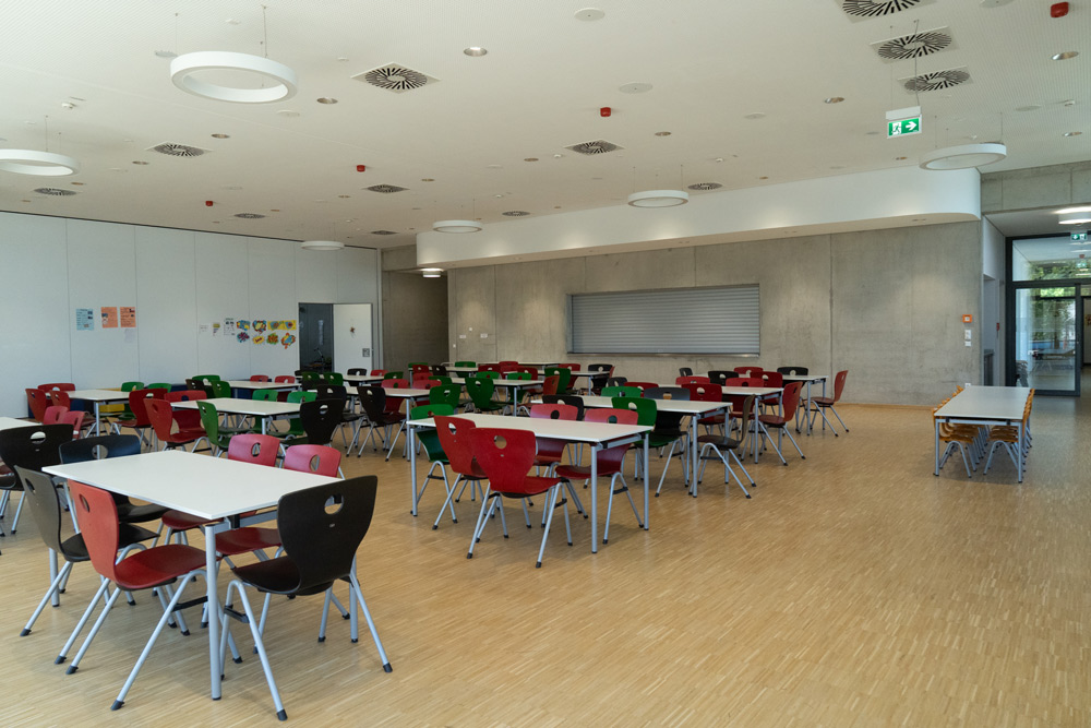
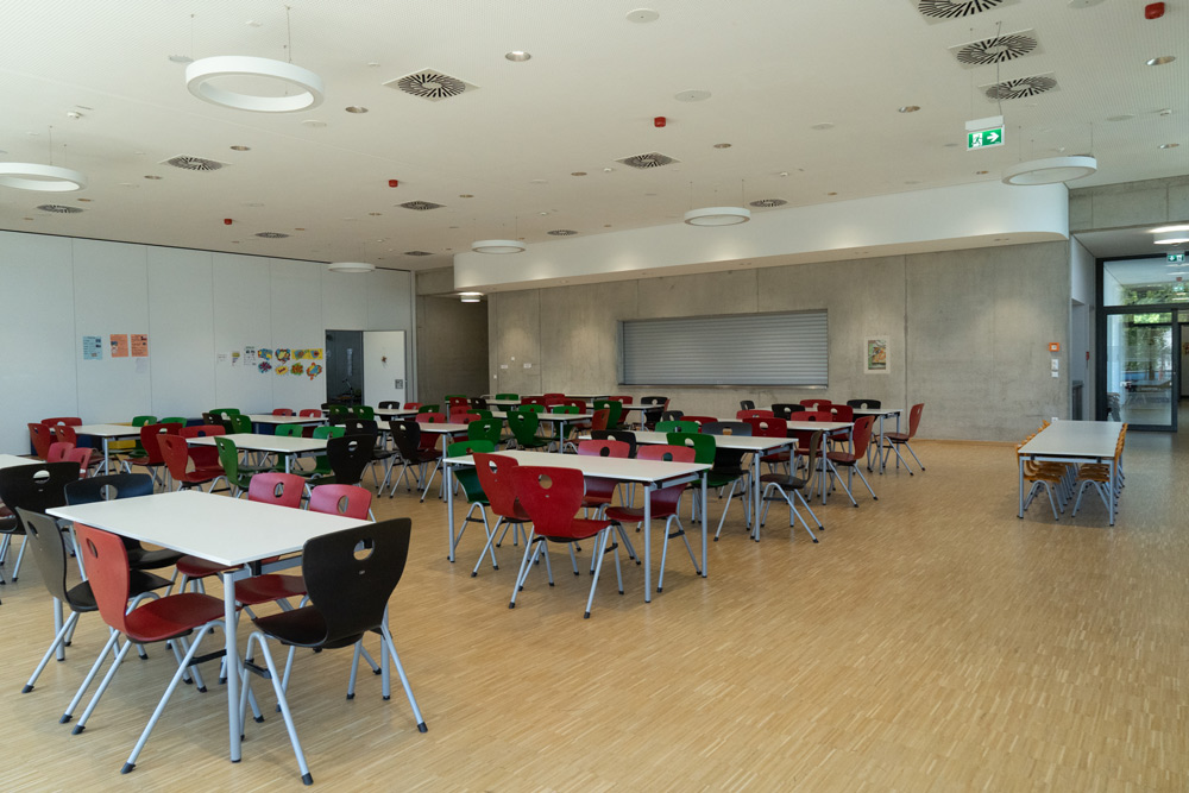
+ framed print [862,334,892,375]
